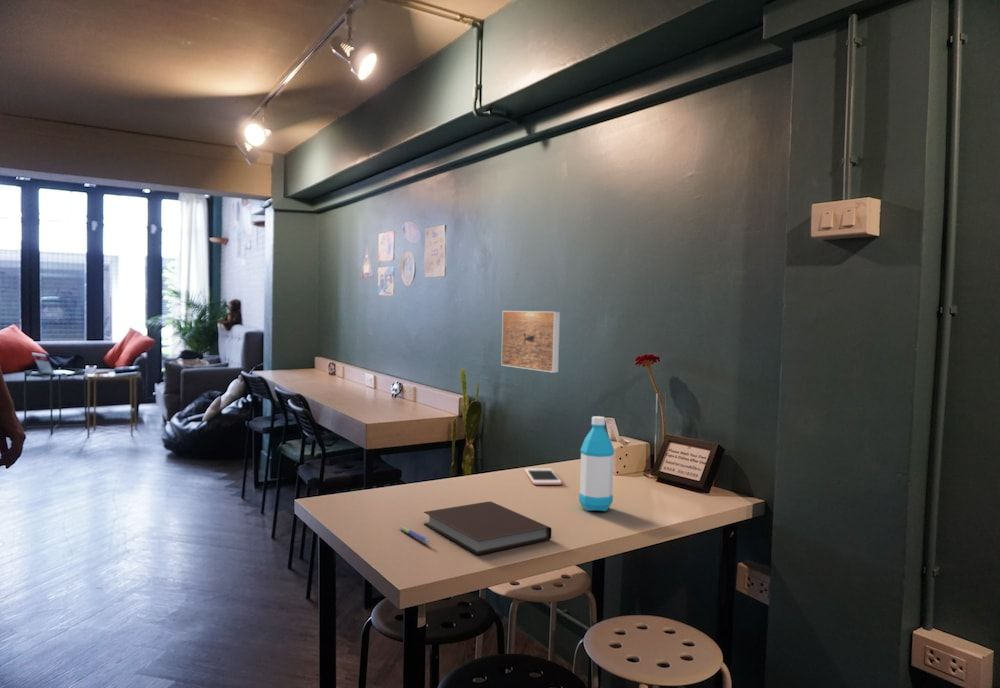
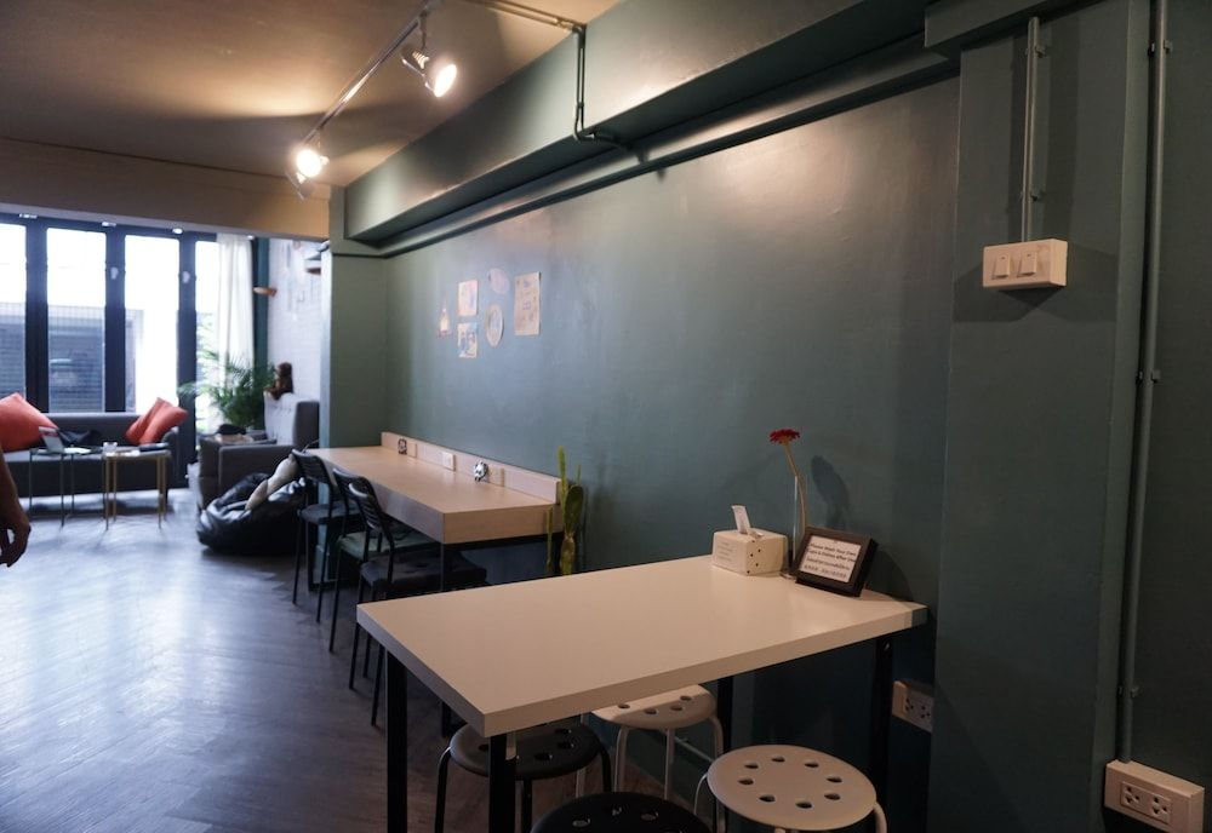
- notebook [422,501,553,556]
- pen [399,525,431,544]
- cell phone [524,468,563,486]
- water bottle [578,415,616,512]
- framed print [500,310,561,374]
